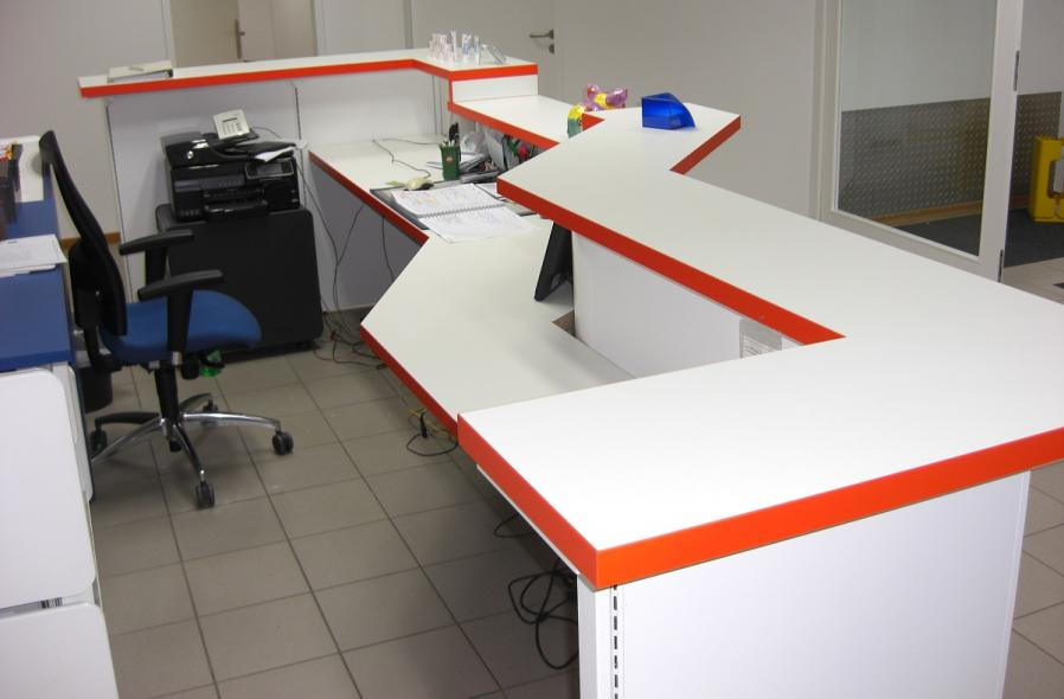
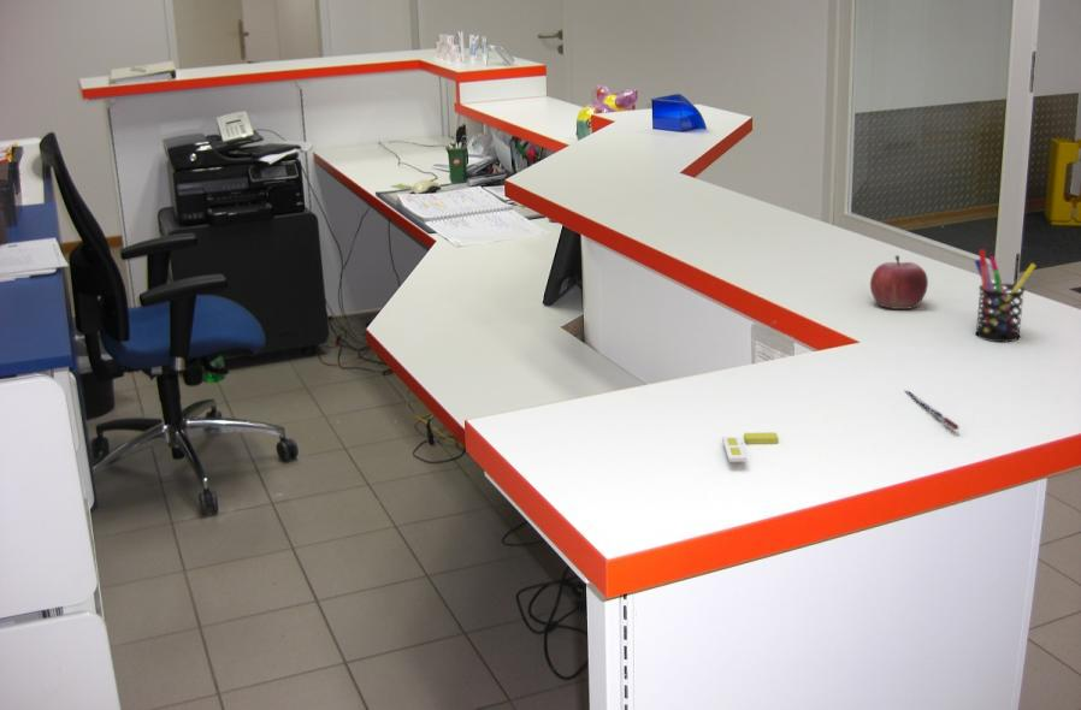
+ fruit [869,254,929,310]
+ sticky notes [721,431,779,463]
+ pen holder [974,248,1036,343]
+ pen [904,389,959,431]
